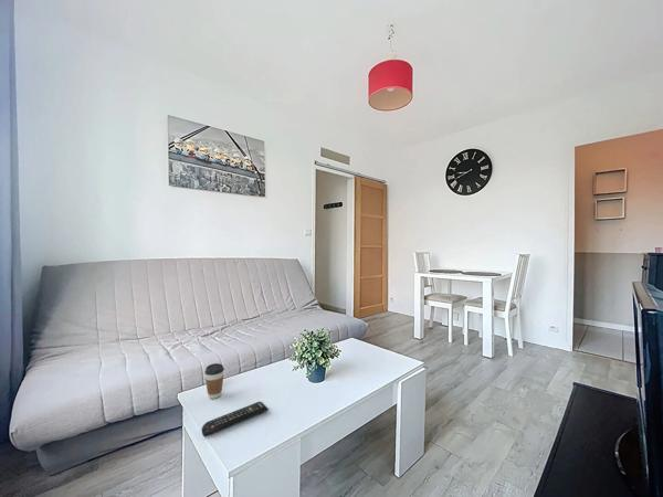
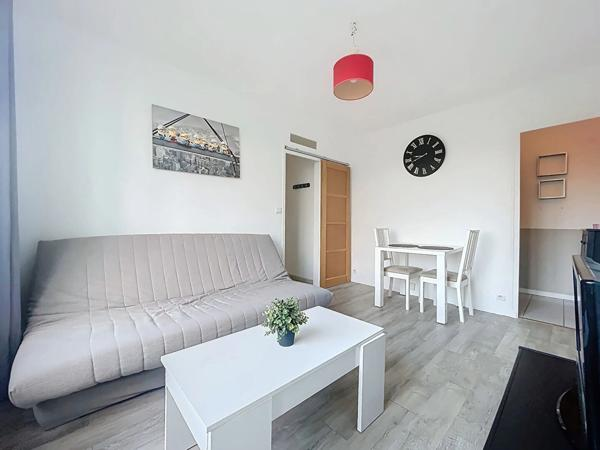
- coffee cup [203,362,225,400]
- remote control [201,401,270,437]
